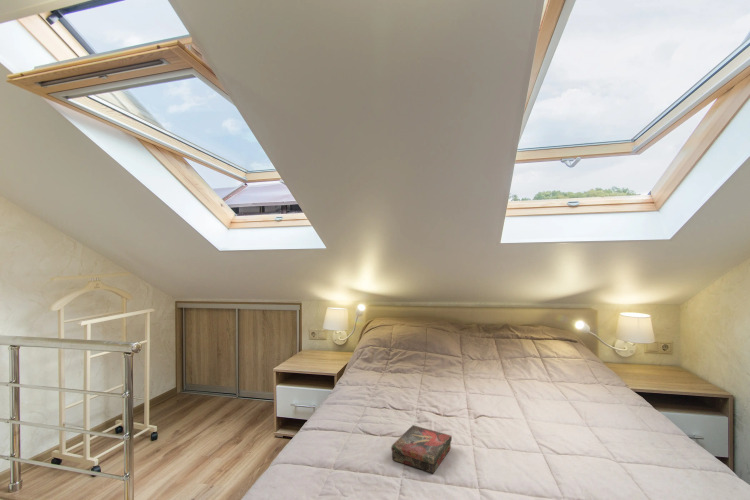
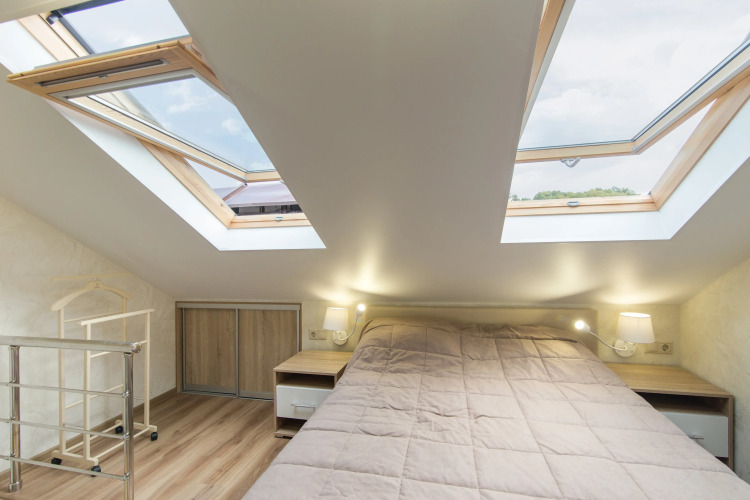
- book [391,424,453,474]
